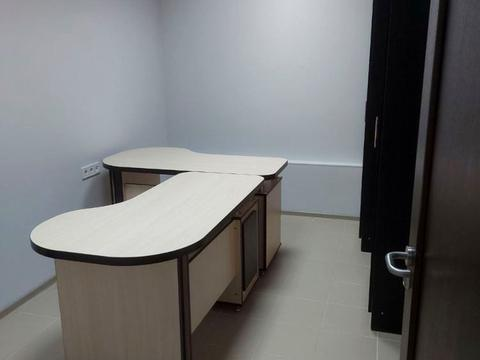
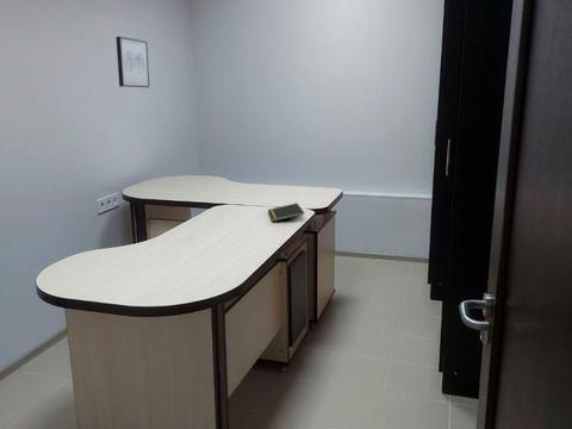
+ wall art [116,36,150,88]
+ notepad [267,201,305,223]
